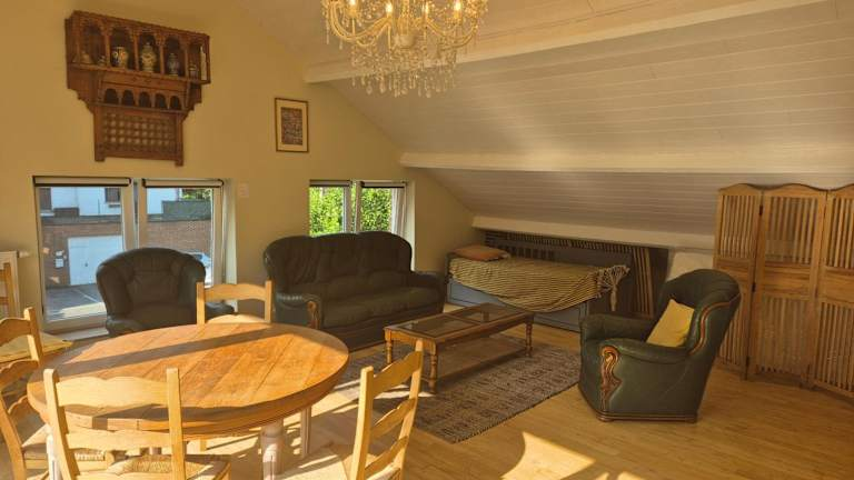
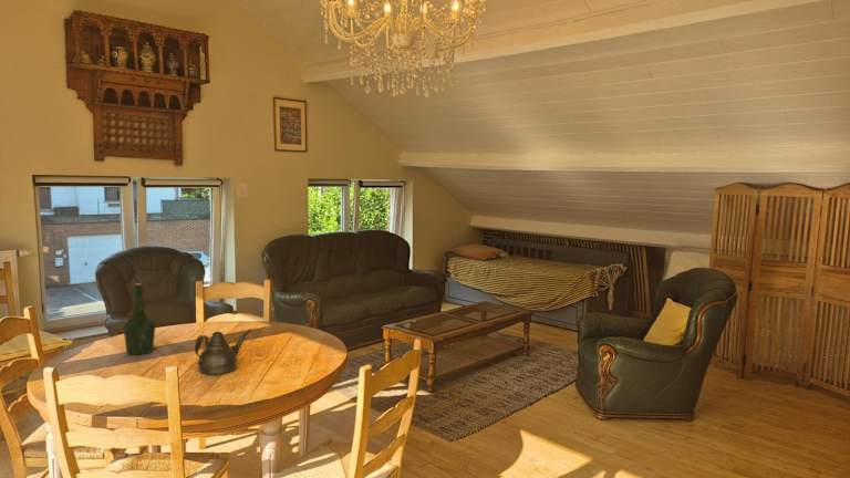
+ teapot [194,329,252,375]
+ bottle [123,282,156,355]
